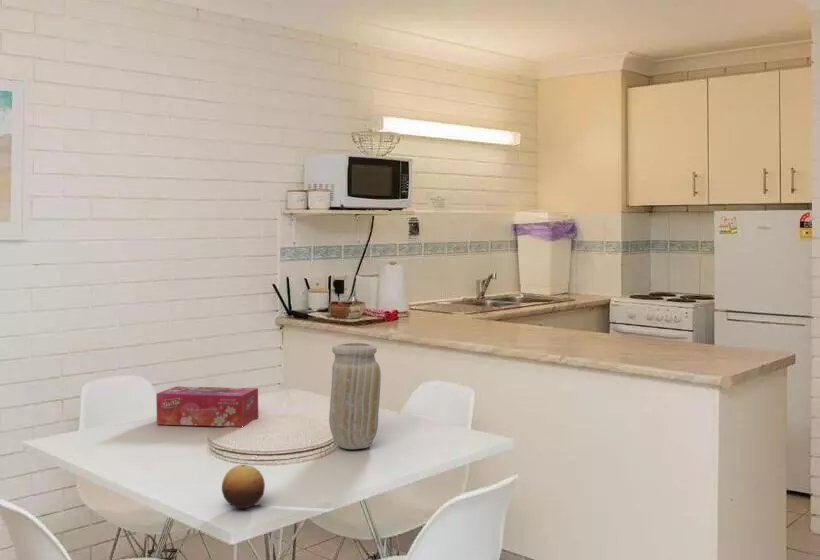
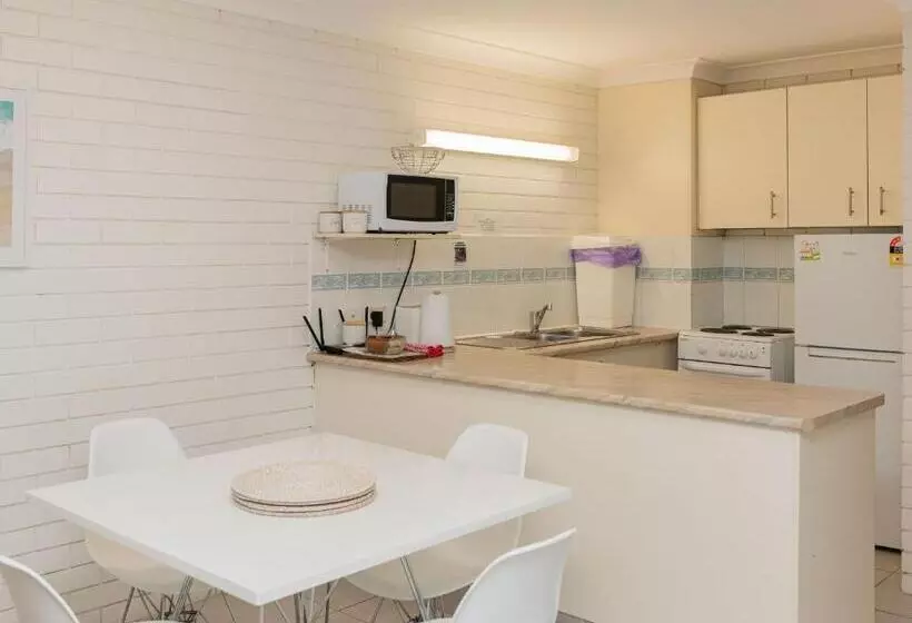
- vase [328,342,382,450]
- tissue box [155,385,259,428]
- fruit [221,464,266,509]
